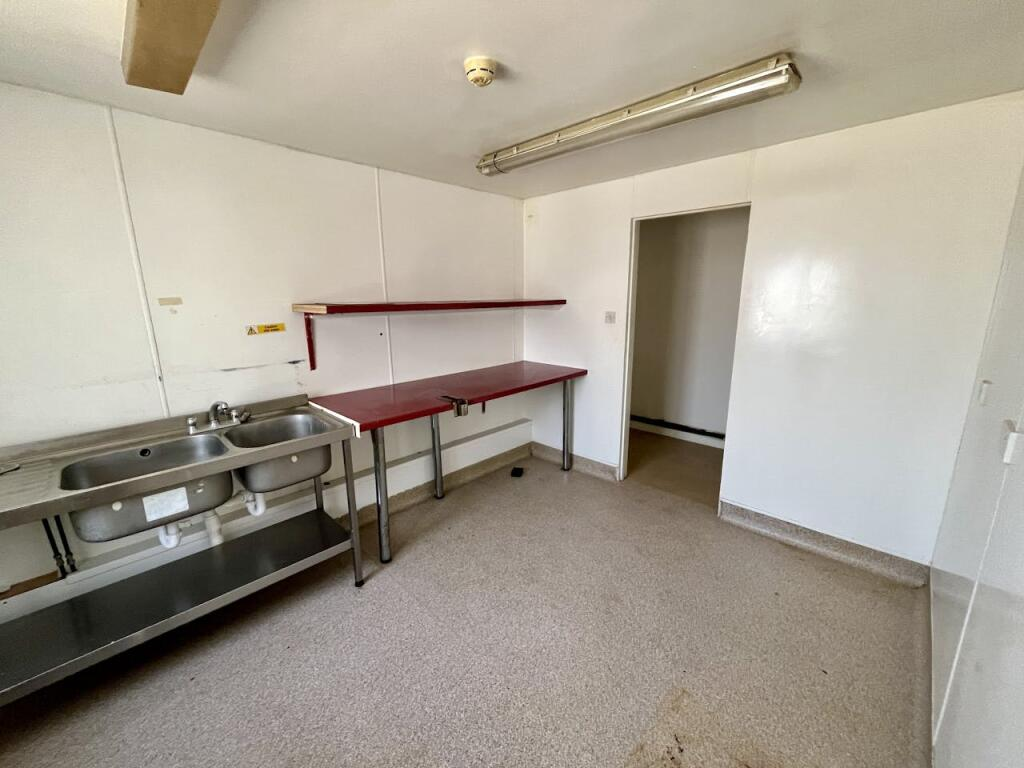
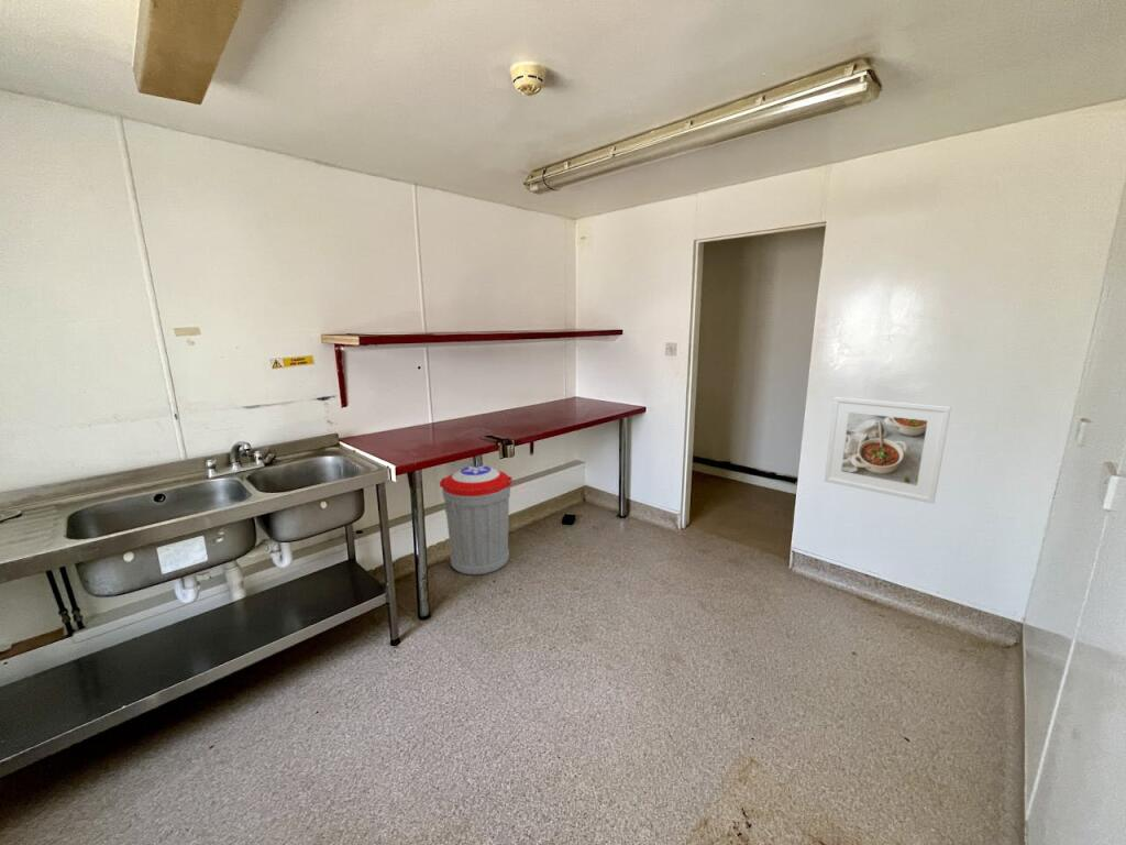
+ trash can [439,464,514,575]
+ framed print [824,396,952,505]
